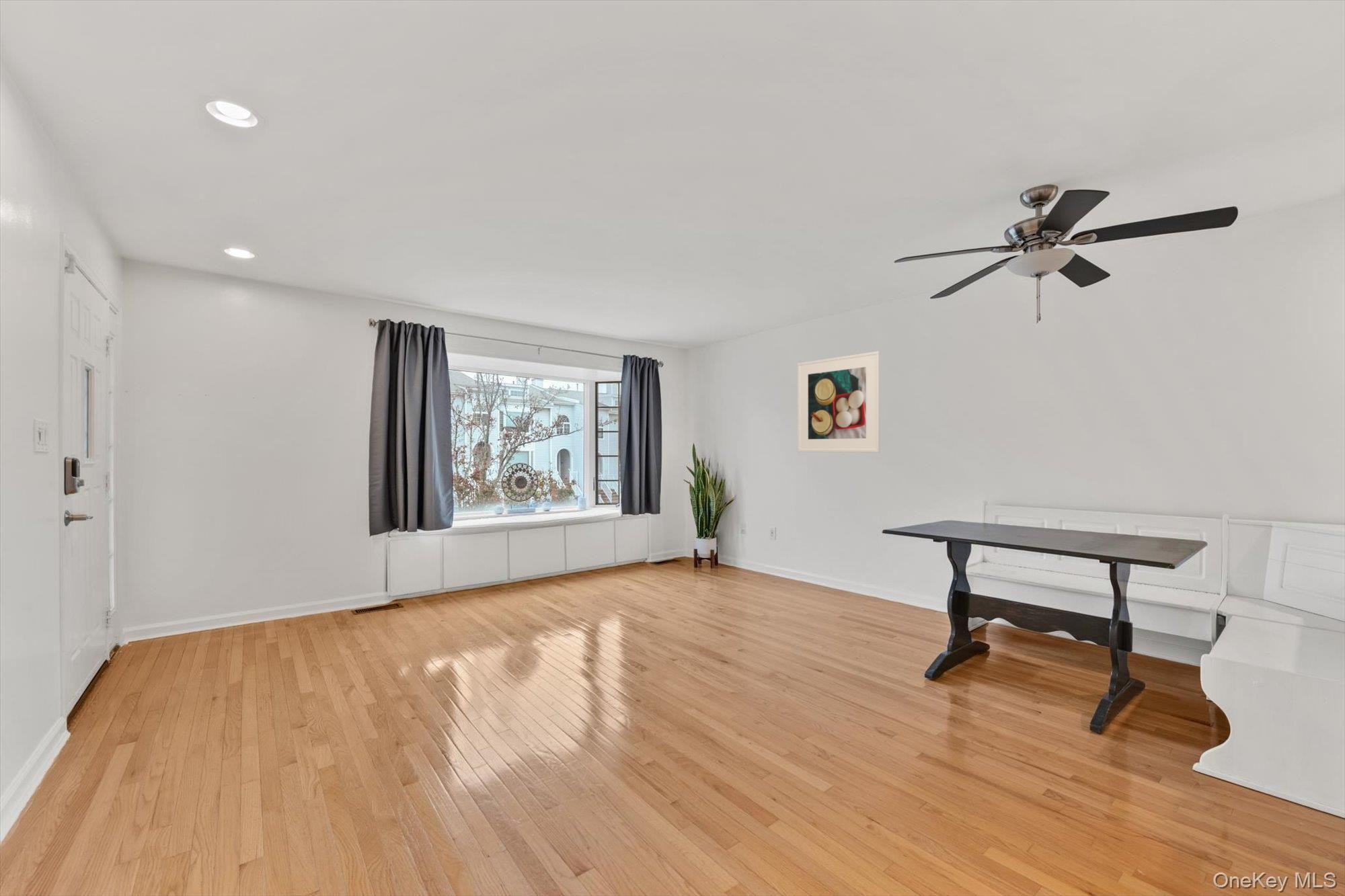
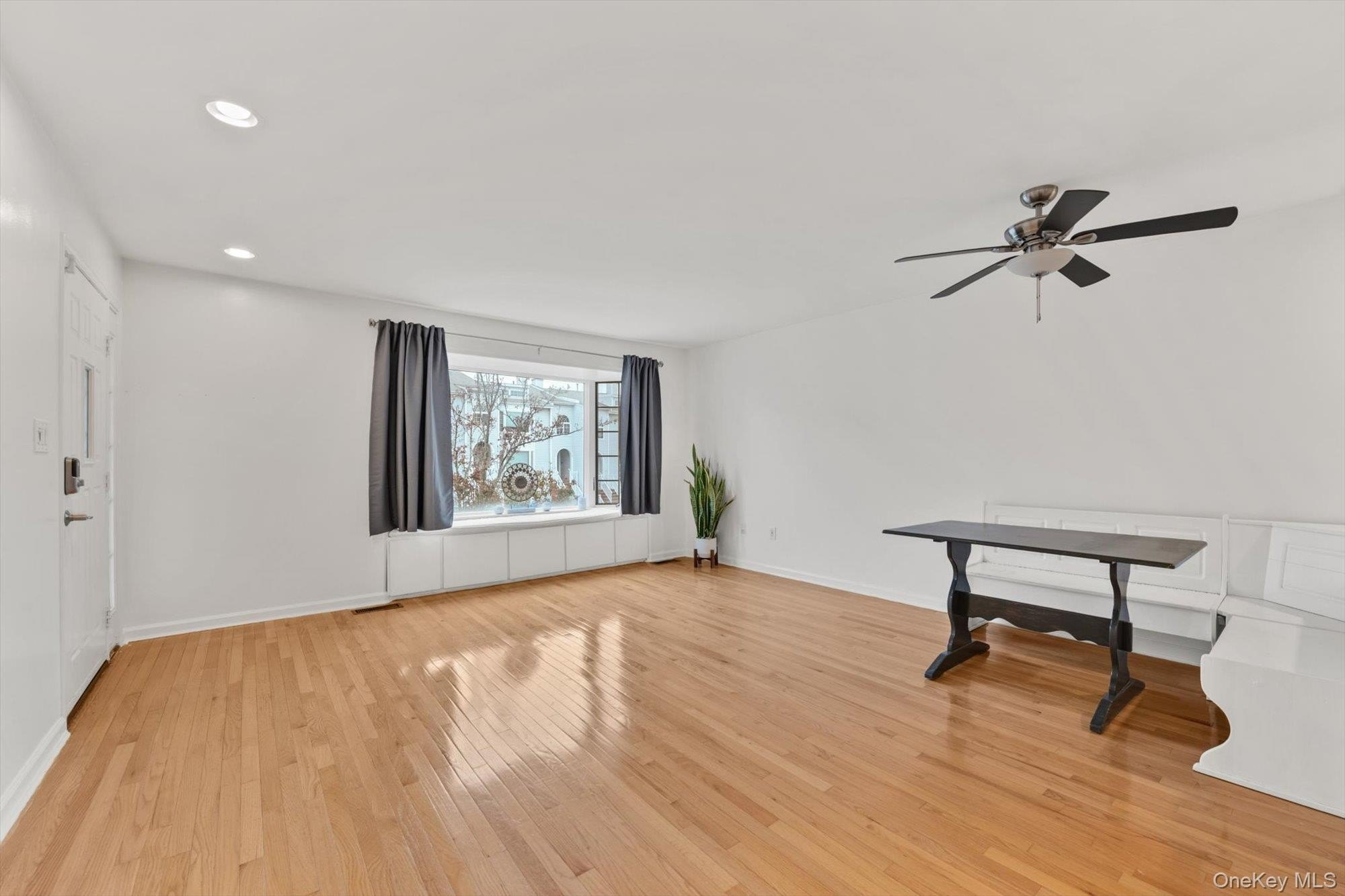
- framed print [797,351,880,453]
